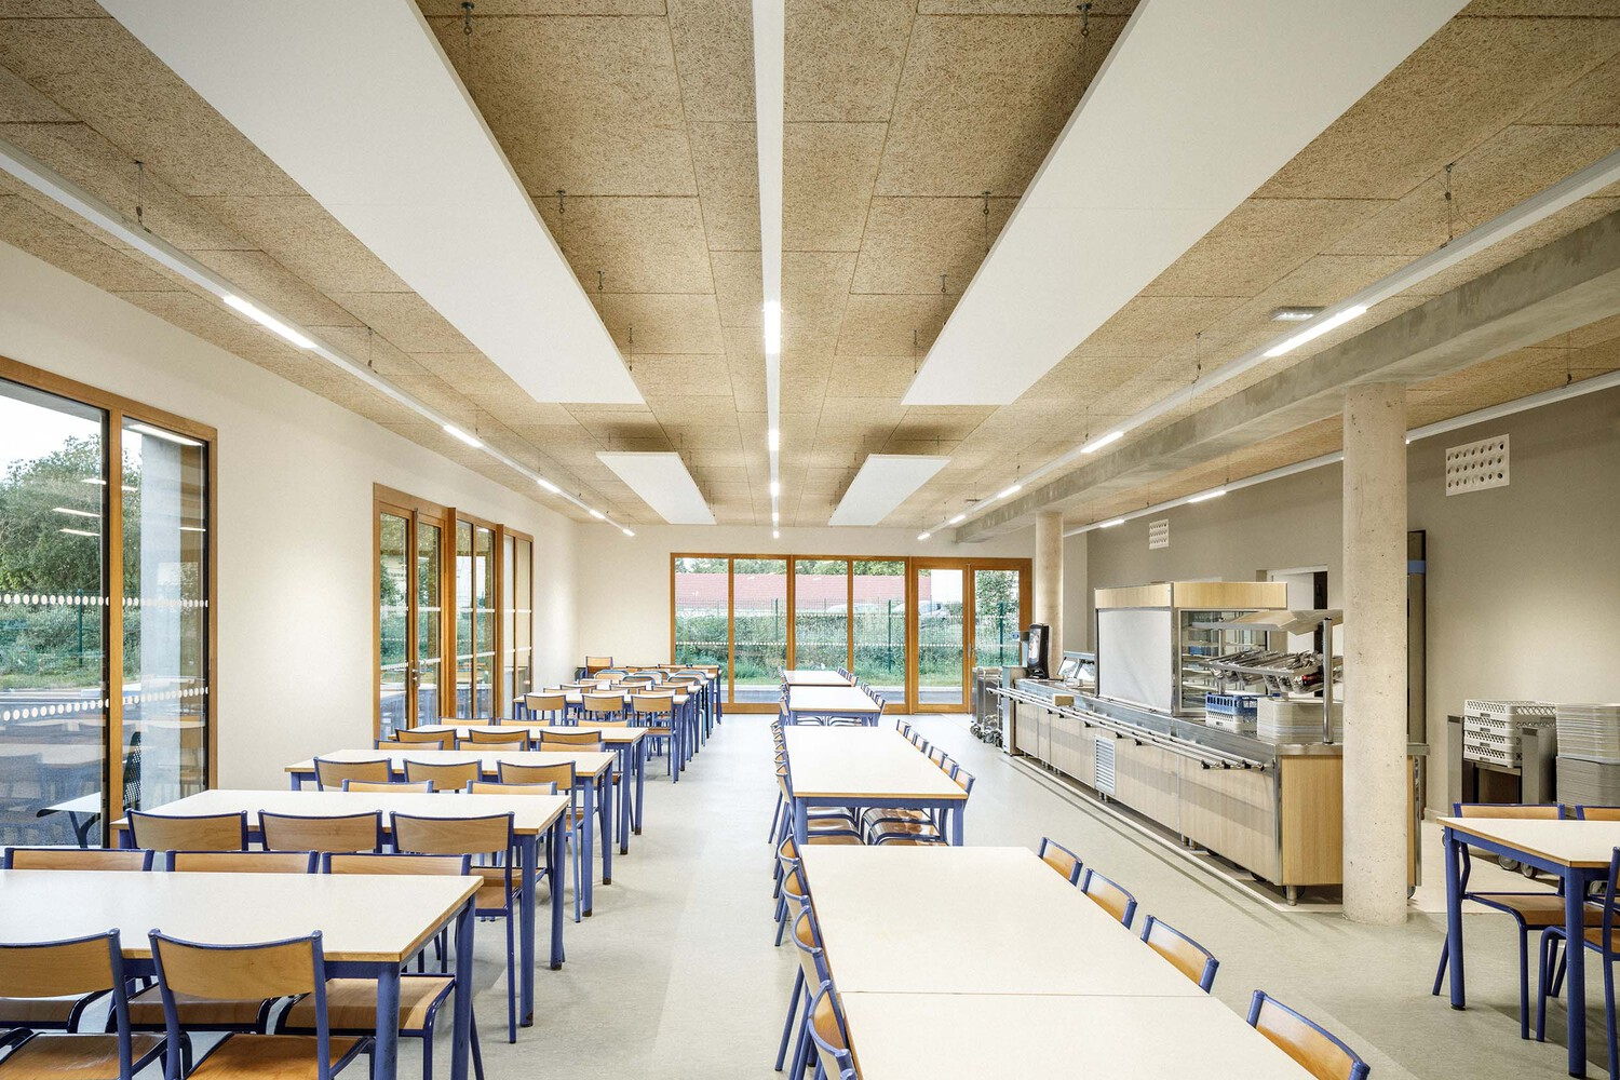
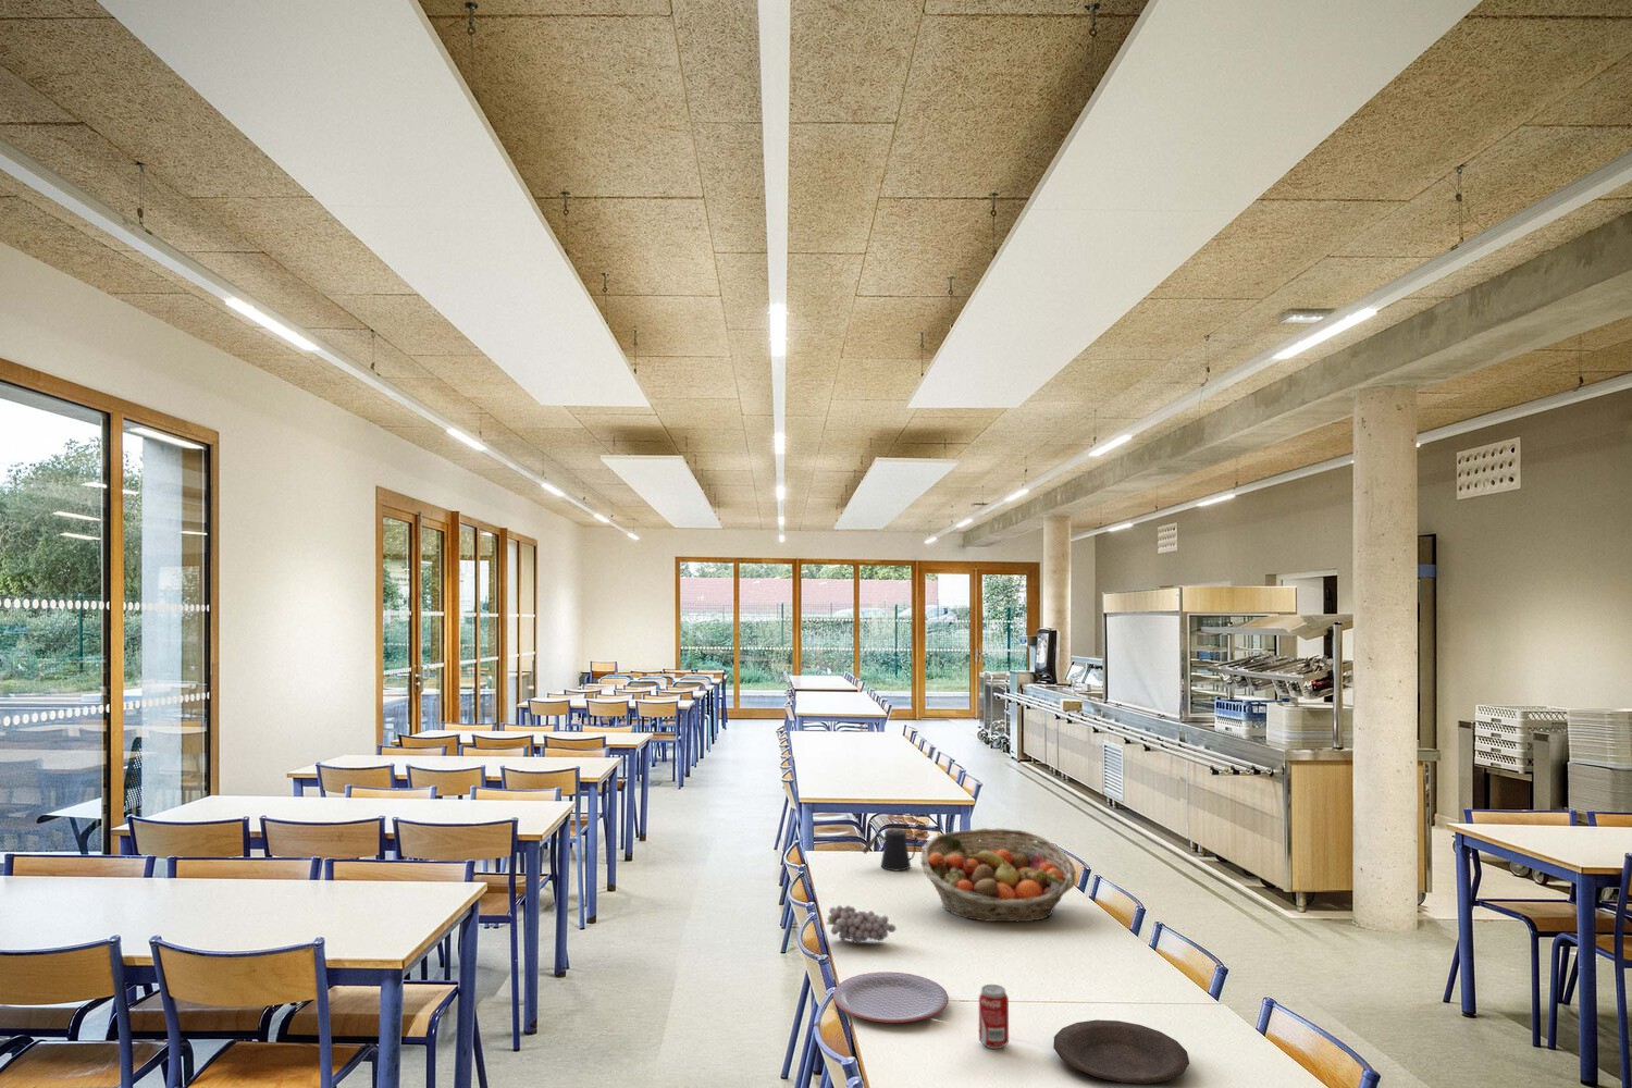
+ plate [832,970,950,1024]
+ plate [1052,1019,1190,1084]
+ beverage can [979,984,1009,1050]
+ fruit basket [919,827,1077,924]
+ kettle [861,828,925,872]
+ fruit [826,905,897,945]
